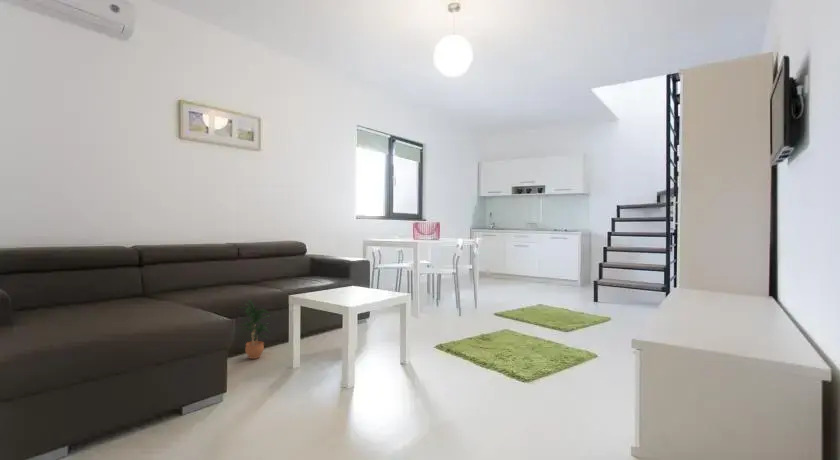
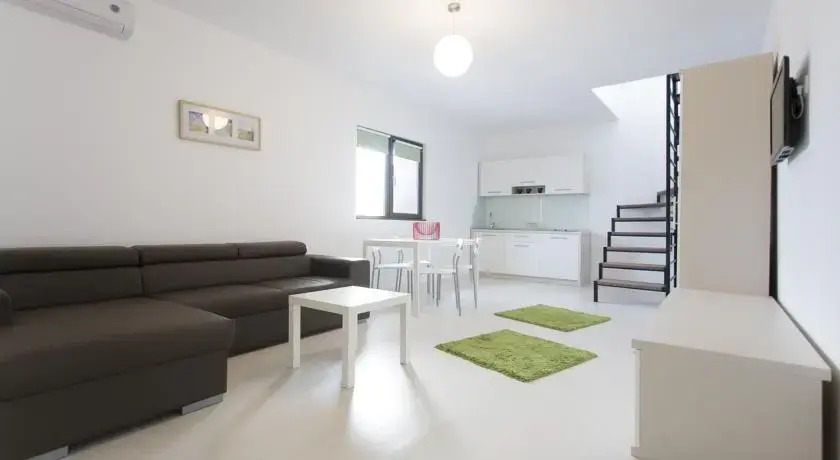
- potted plant [238,299,272,360]
